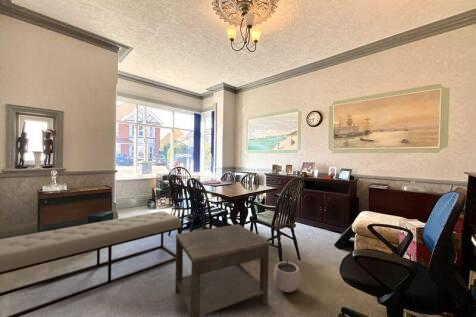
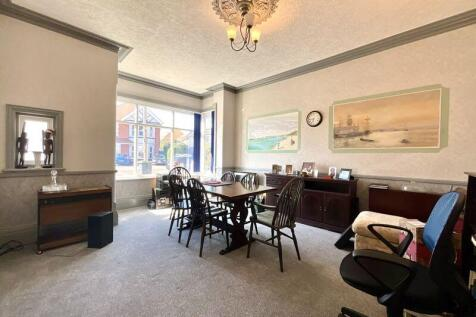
- side table [174,223,270,317]
- plant pot [273,257,301,293]
- bench [0,210,182,317]
